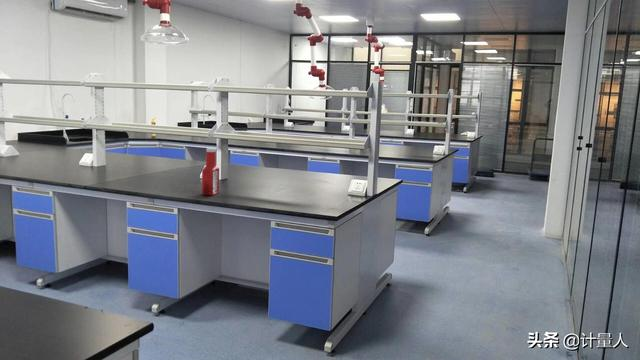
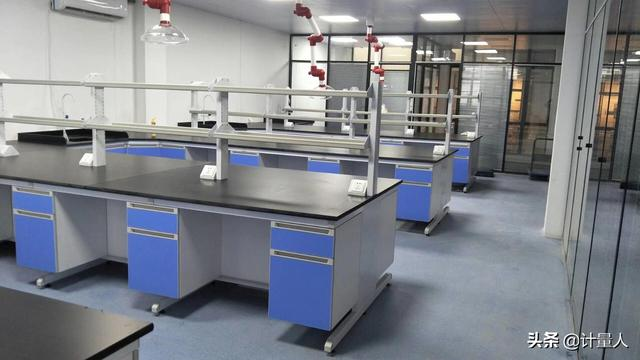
- soap bottle [201,147,220,196]
